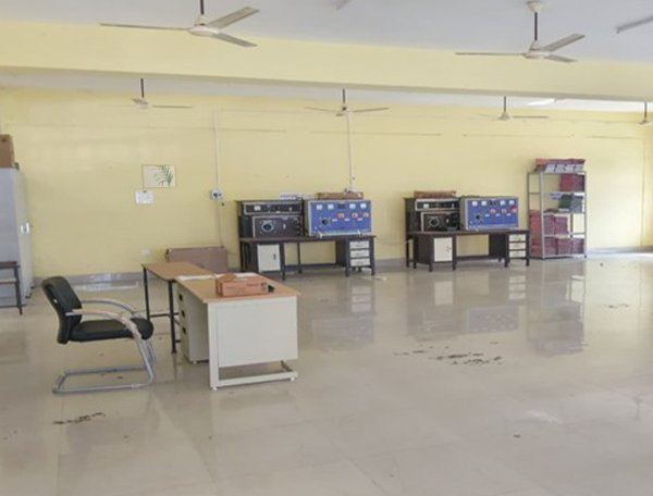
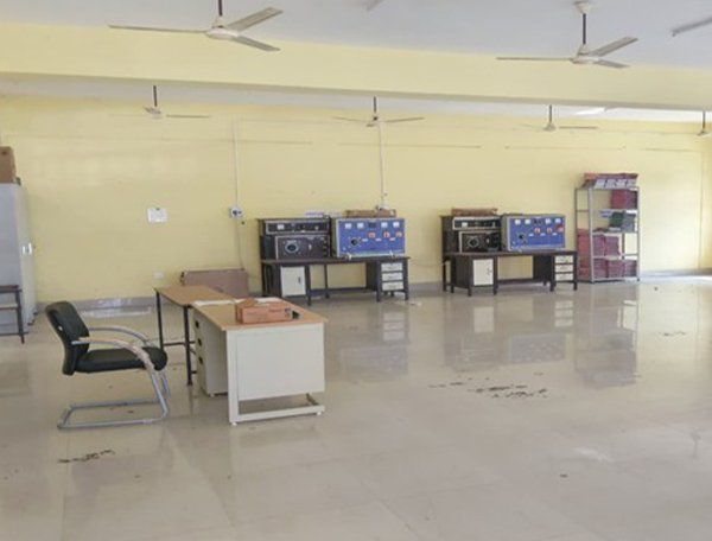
- wall art [140,163,178,190]
